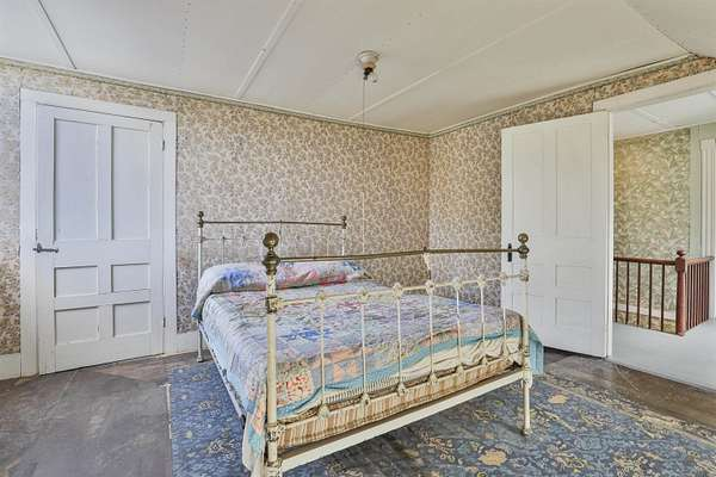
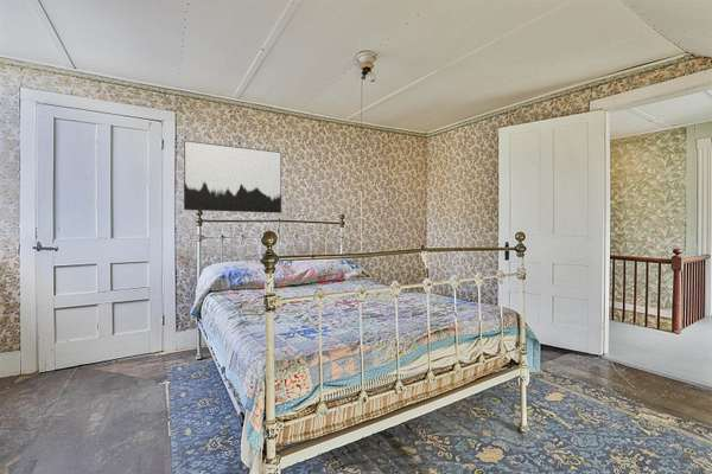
+ wall art [183,140,282,214]
